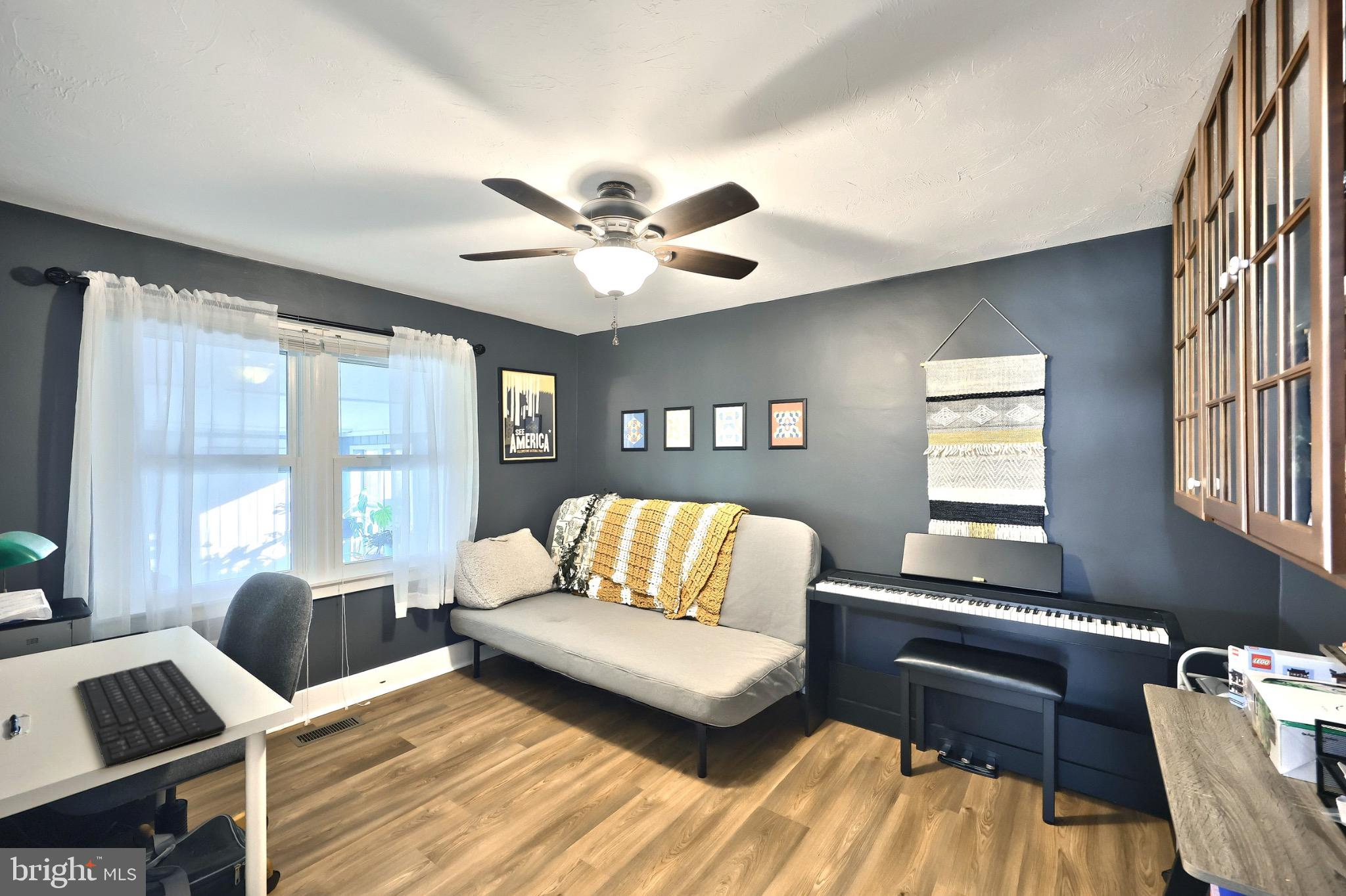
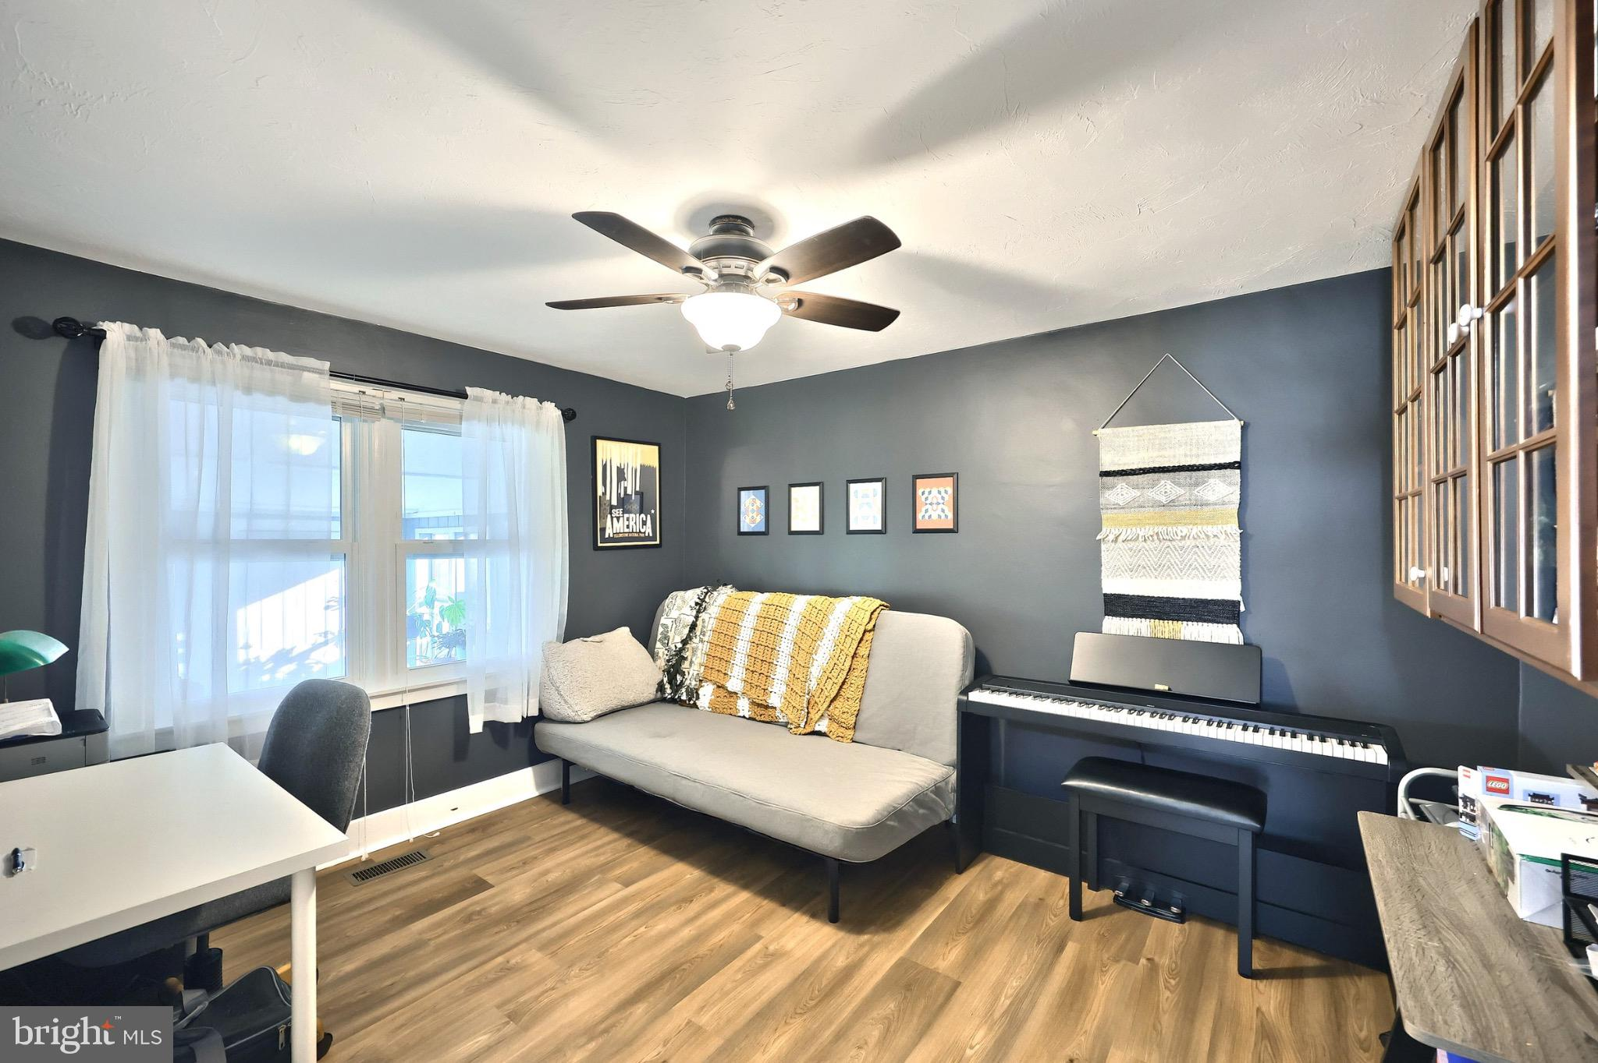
- keyboard [77,659,227,769]
